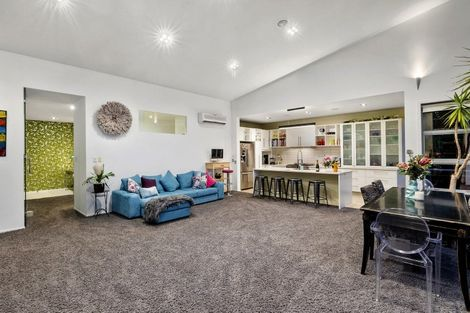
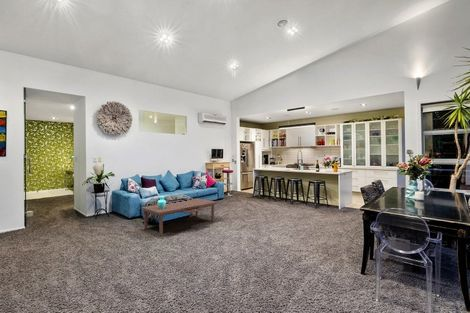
+ coffee table [140,195,218,236]
